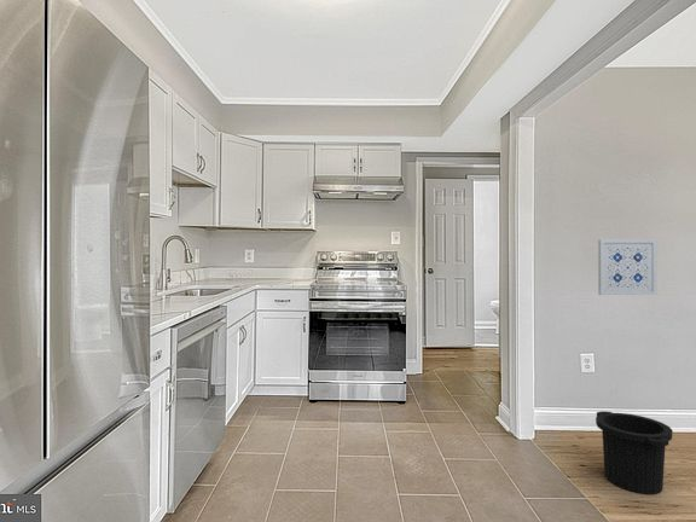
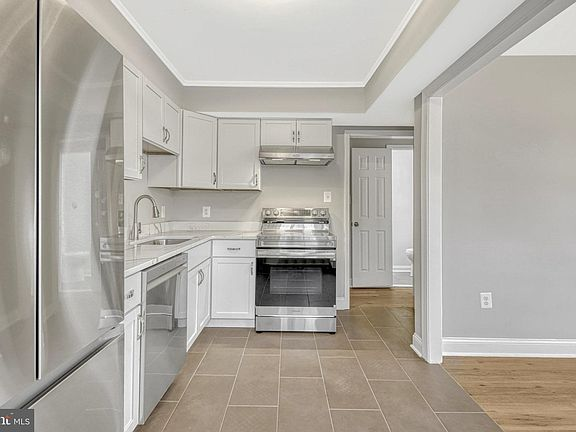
- wall art [597,238,657,296]
- trash can [594,410,674,495]
